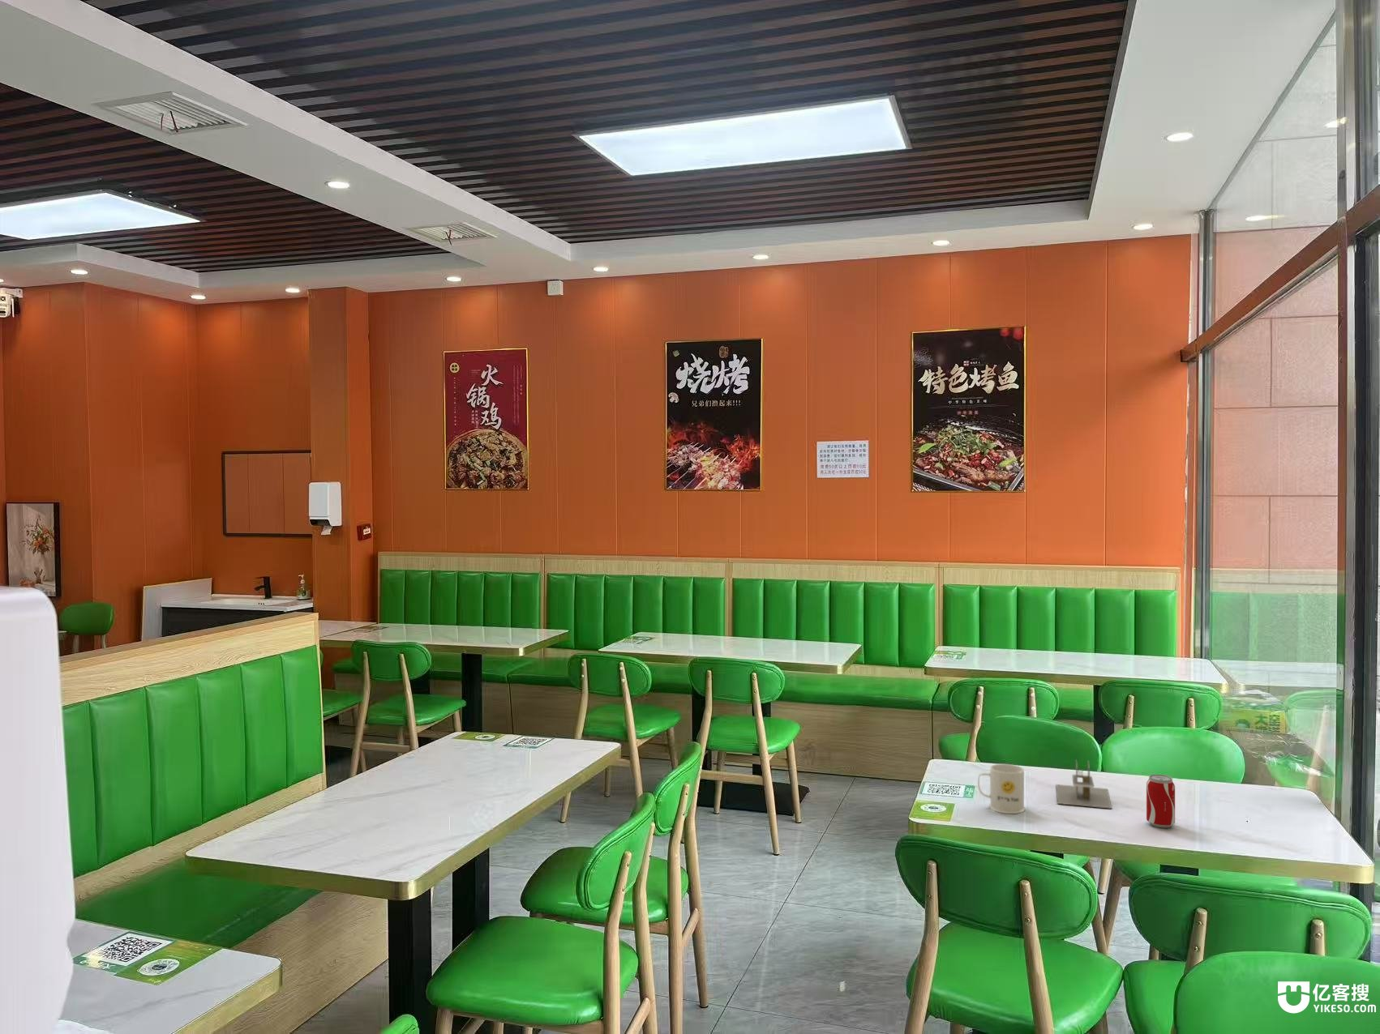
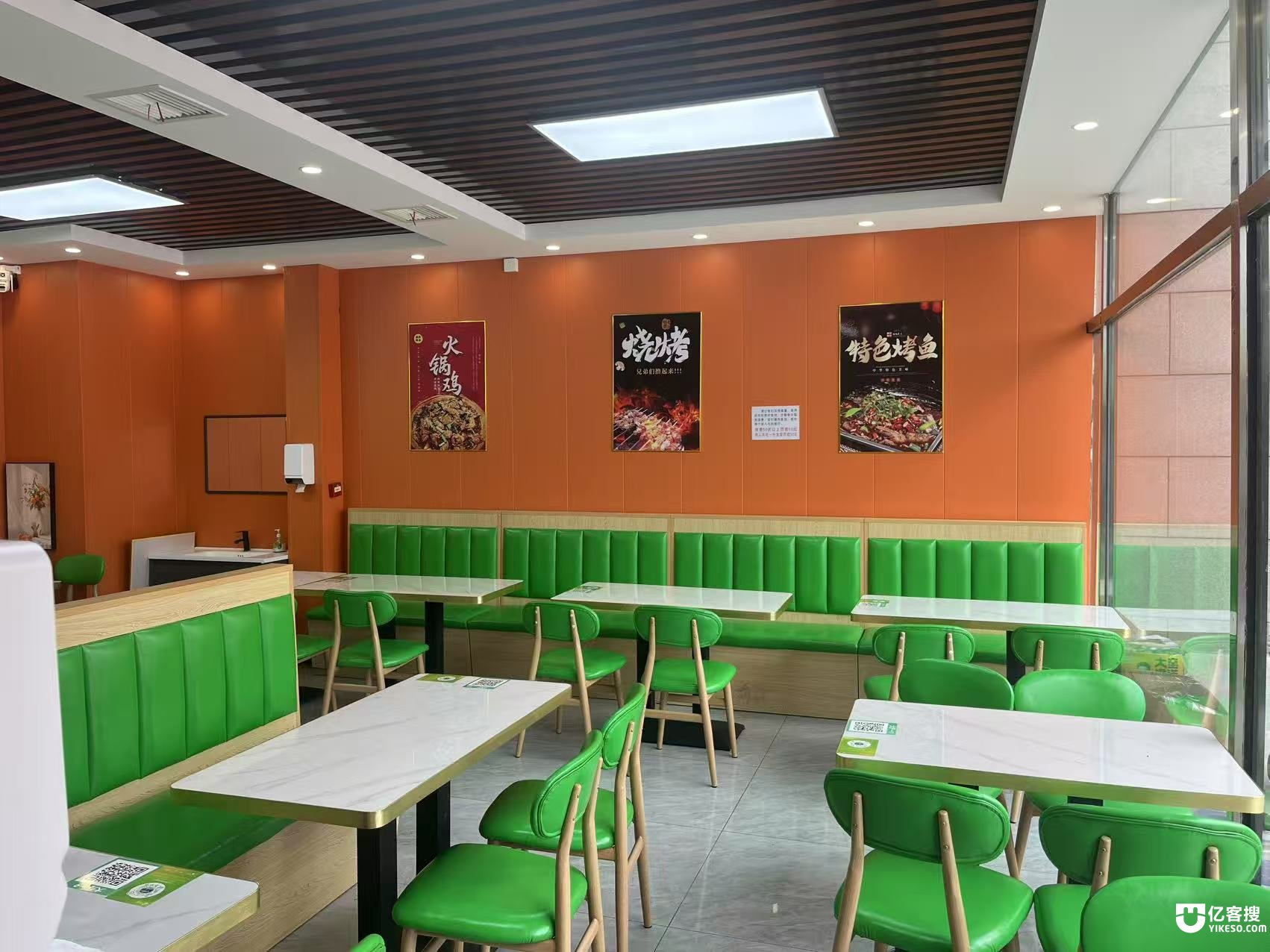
- mug [977,764,1026,815]
- beverage can [1145,774,1176,829]
- napkin holder [1055,759,1113,809]
